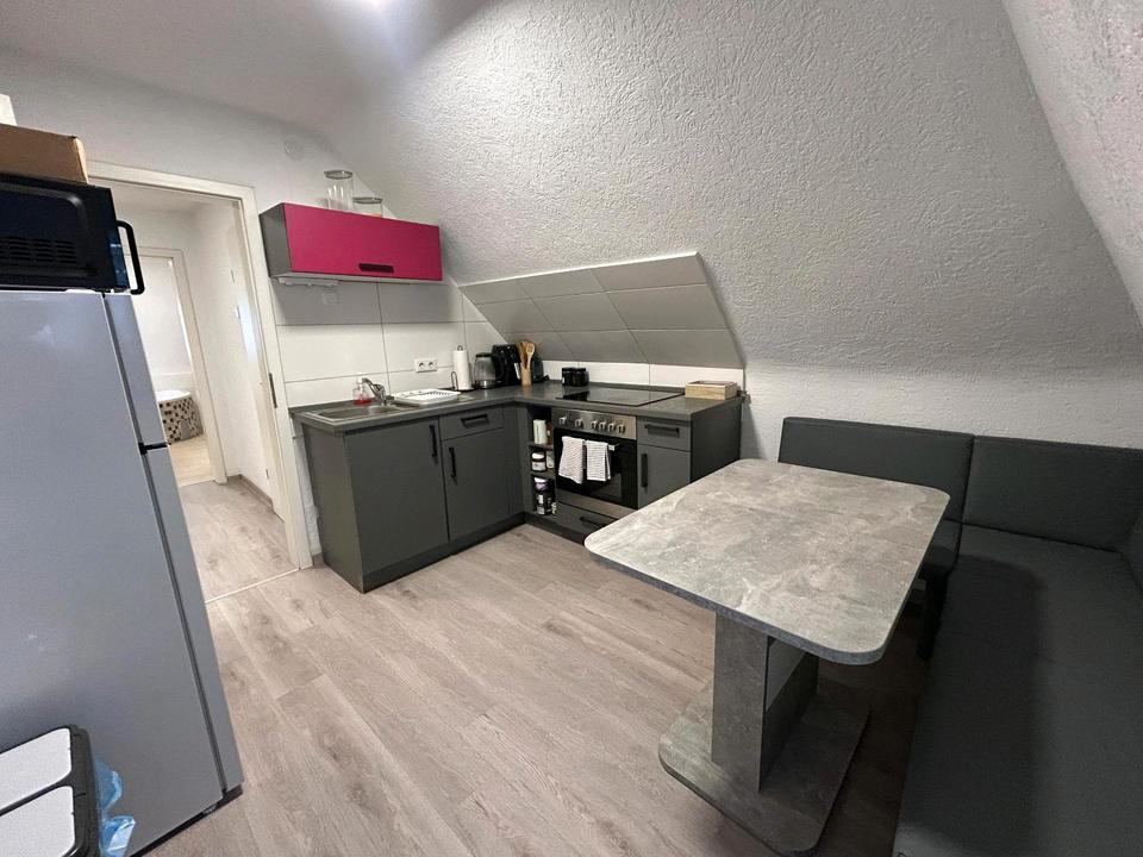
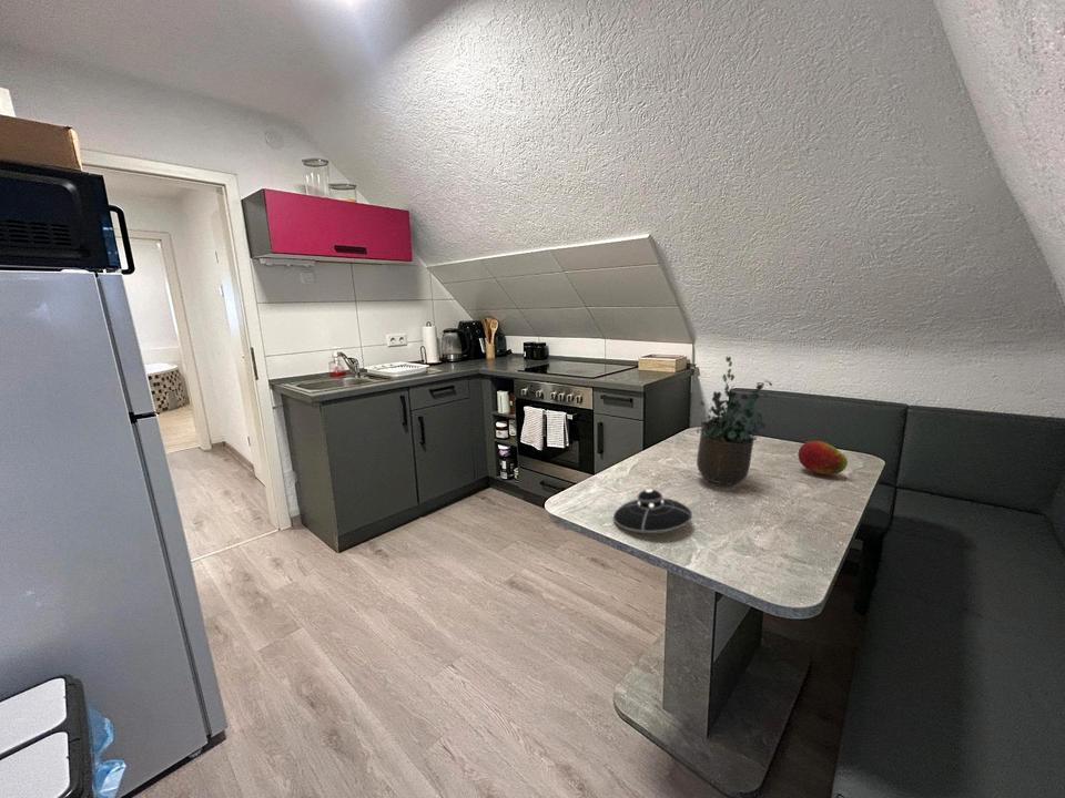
+ potted plant [696,355,773,489]
+ fruit [797,440,849,475]
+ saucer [612,488,693,534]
